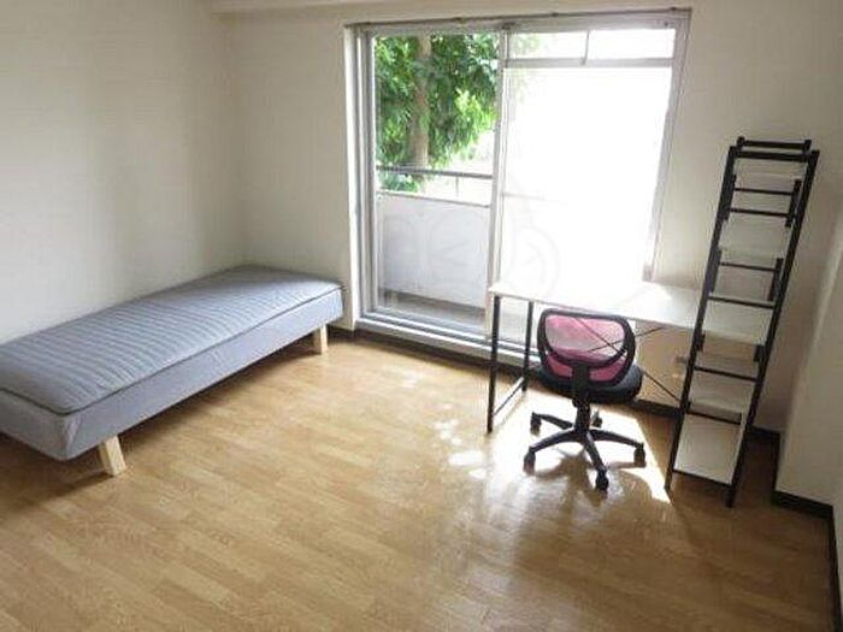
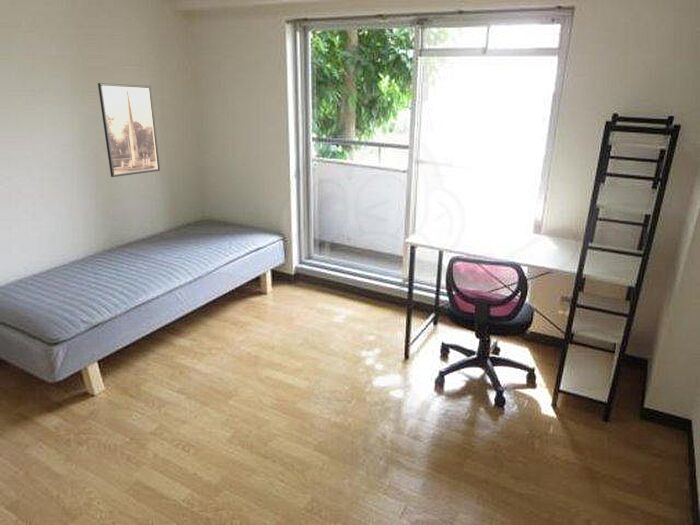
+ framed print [97,82,161,178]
